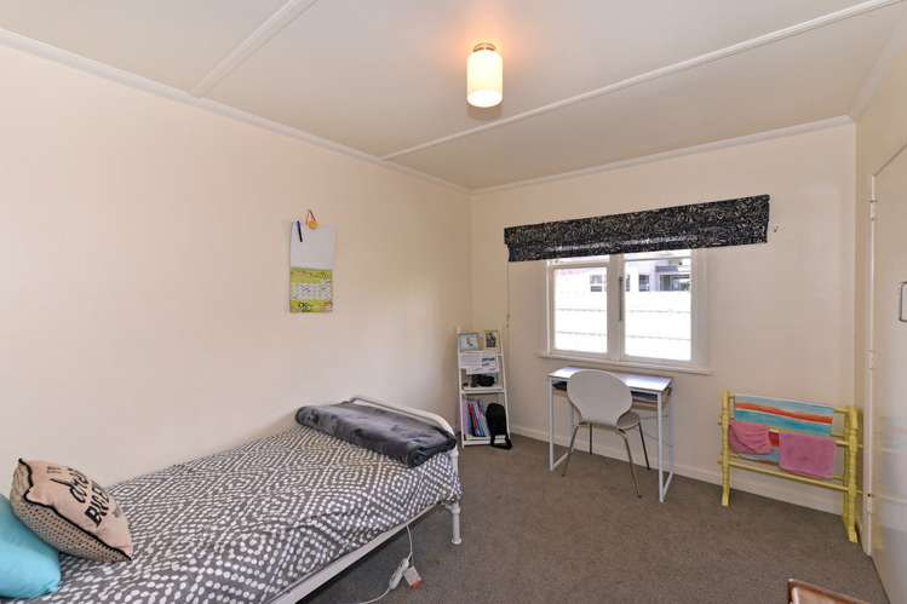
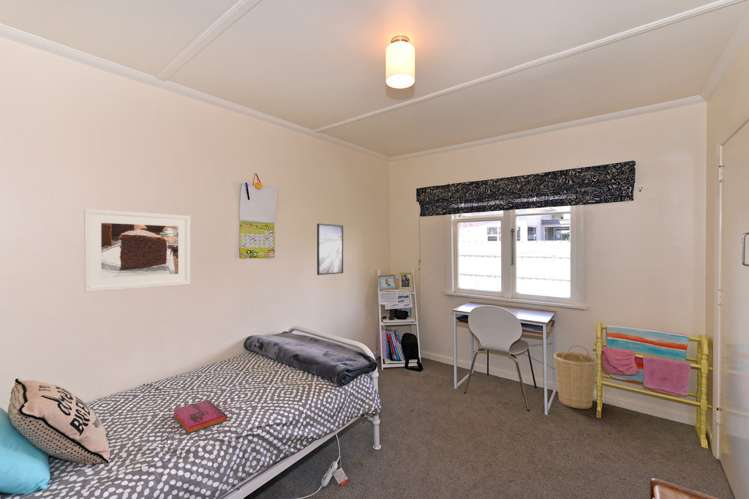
+ basket [553,344,597,410]
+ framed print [316,223,344,276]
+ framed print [83,208,191,293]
+ hardback book [172,399,228,434]
